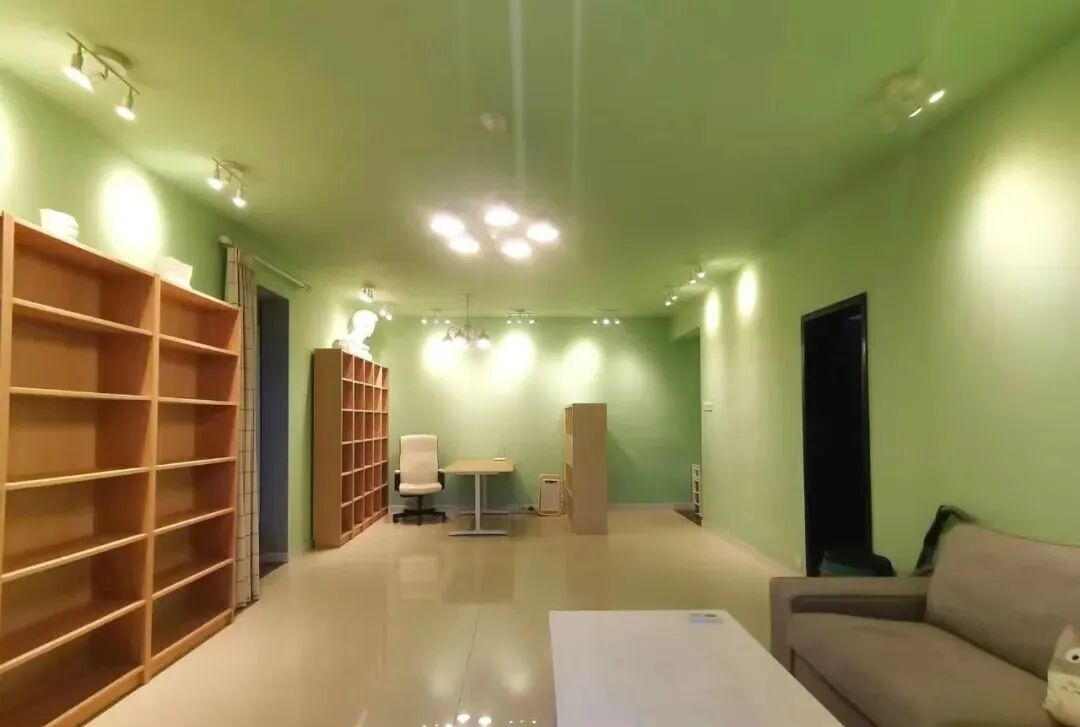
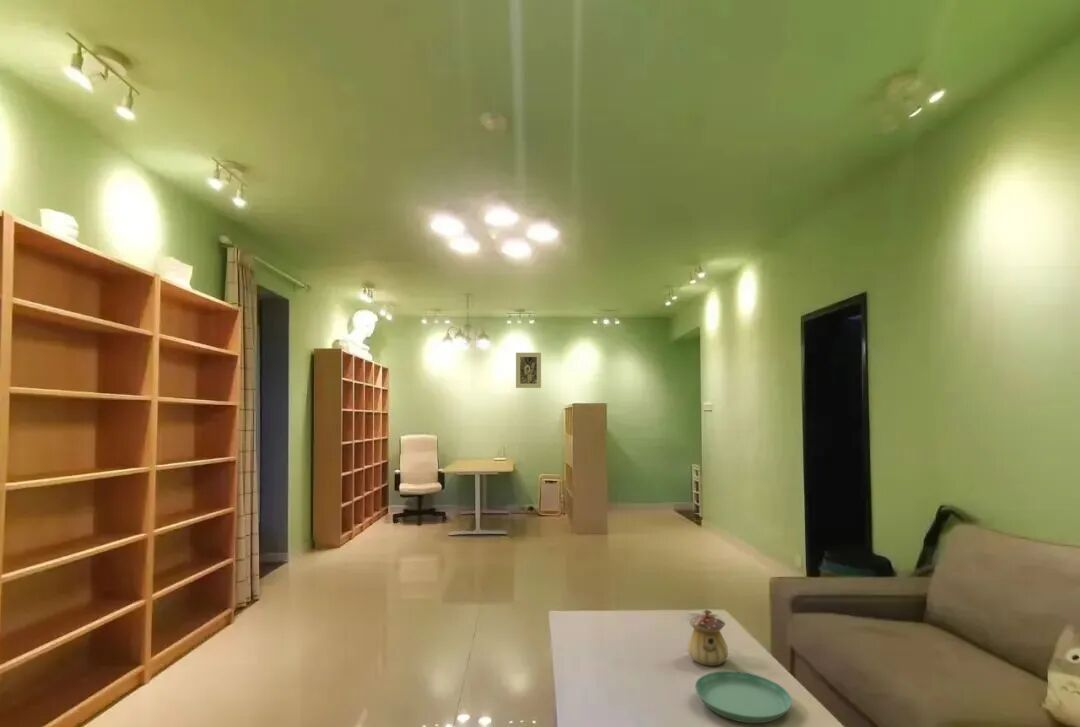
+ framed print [515,352,542,389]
+ saucer [694,670,793,724]
+ teapot [687,609,729,667]
